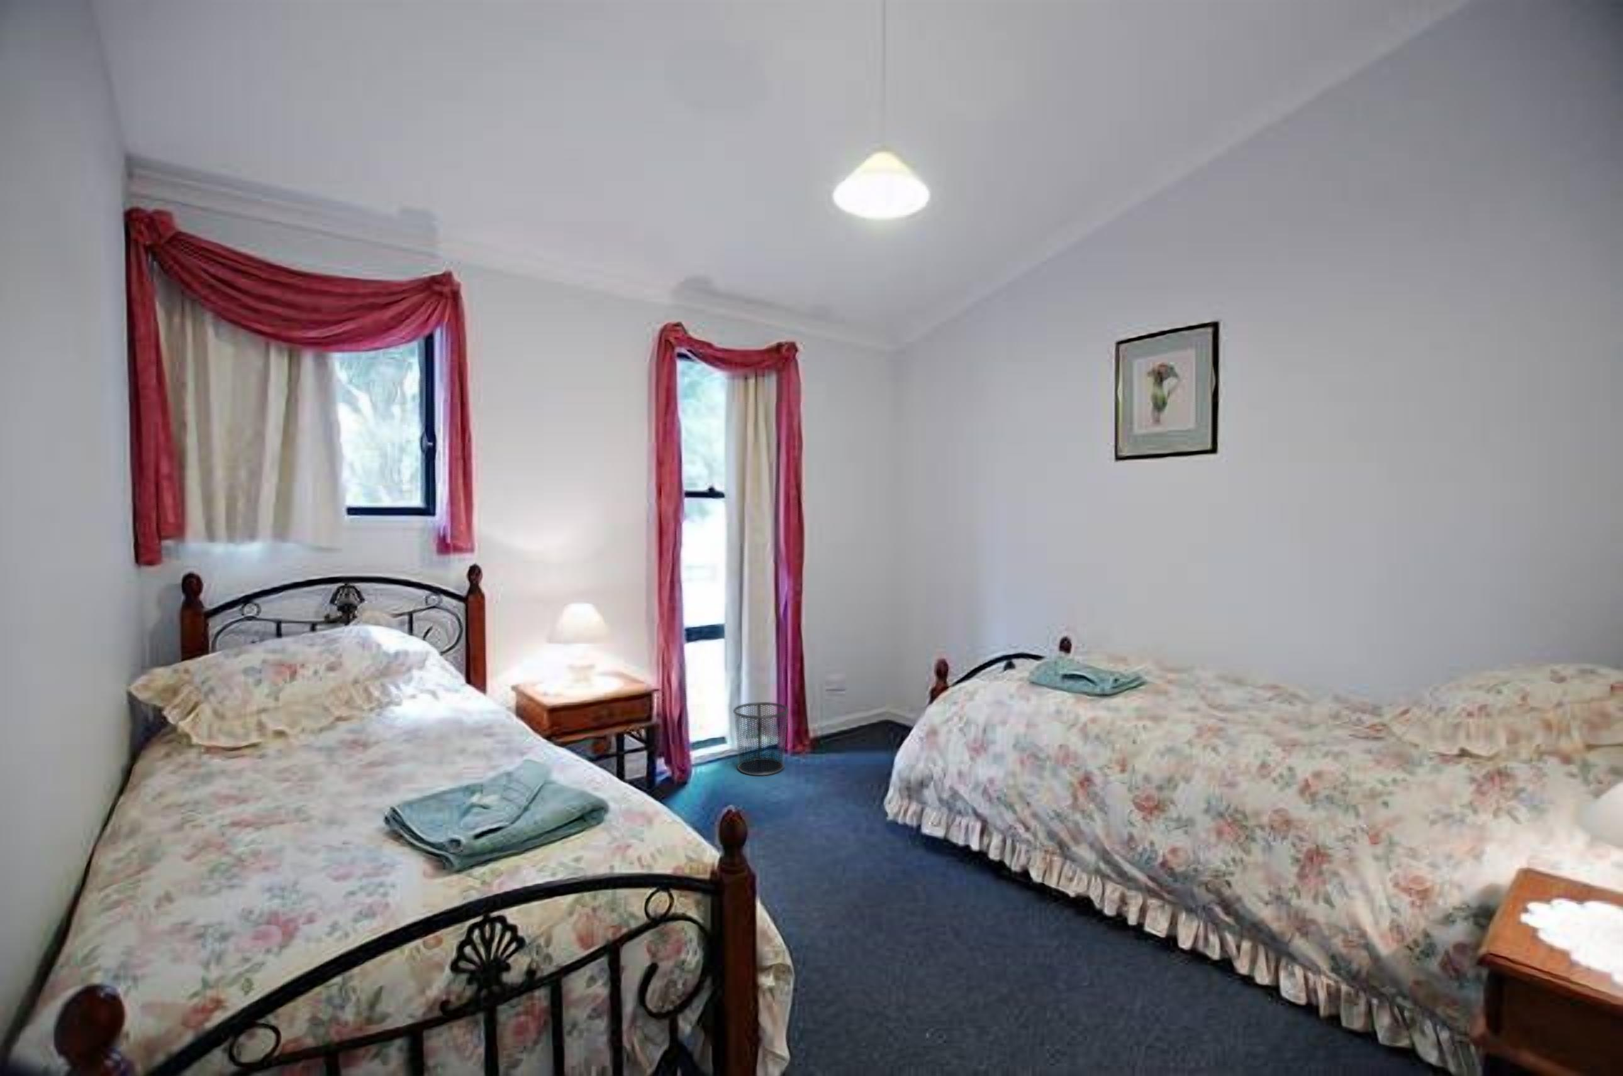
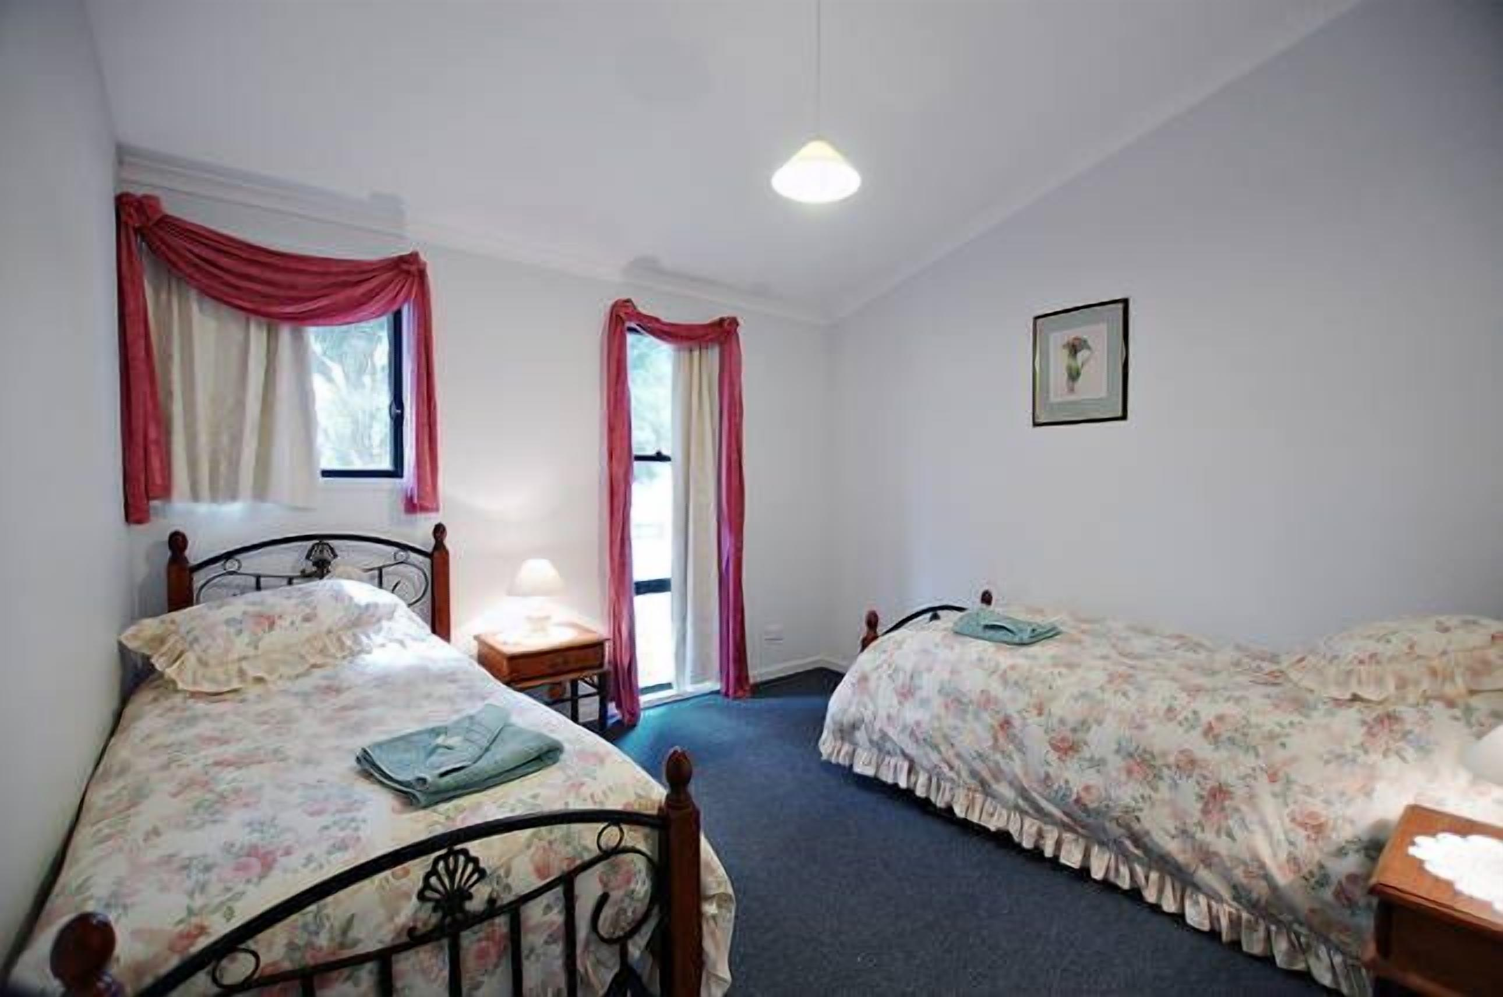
- waste bin [733,701,789,776]
